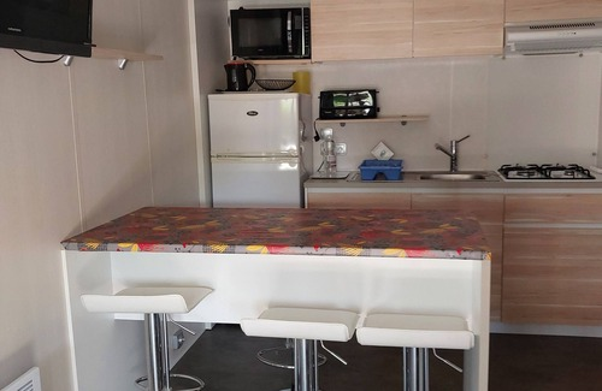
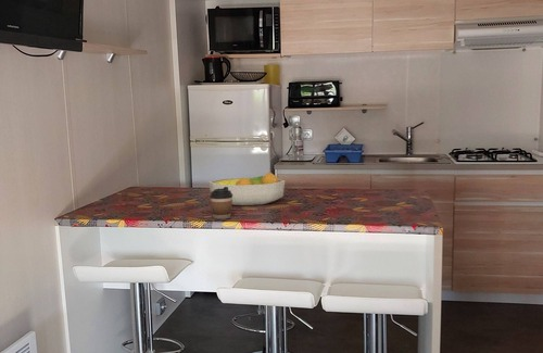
+ coffee cup [209,187,233,220]
+ fruit bowl [207,171,286,206]
